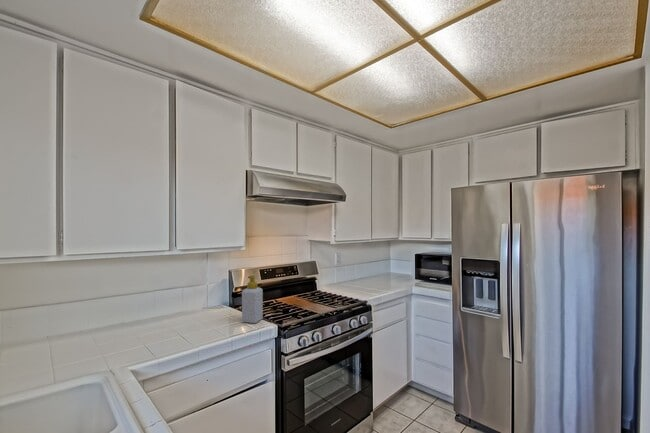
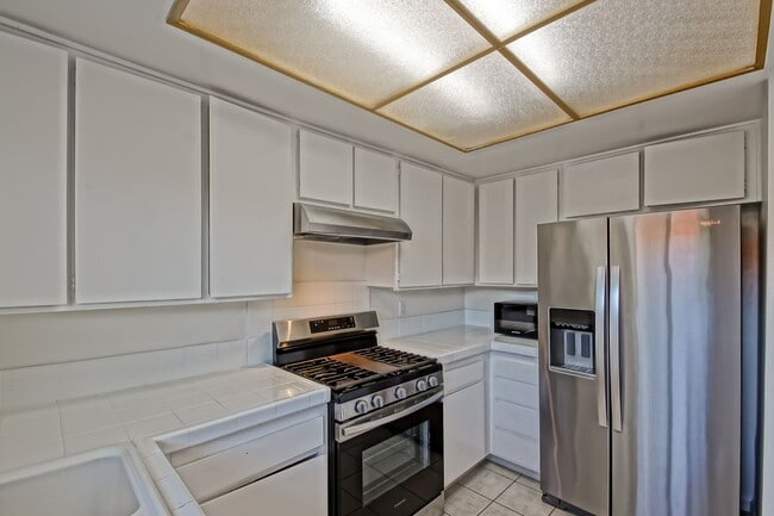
- soap bottle [241,274,264,324]
